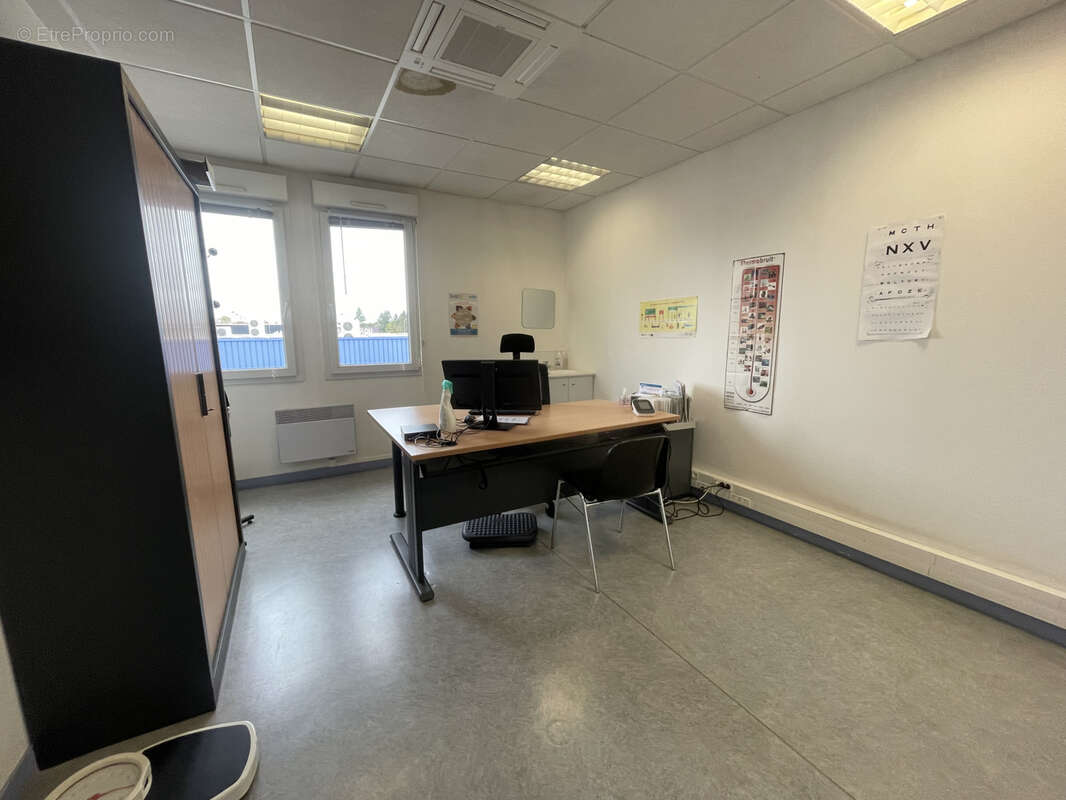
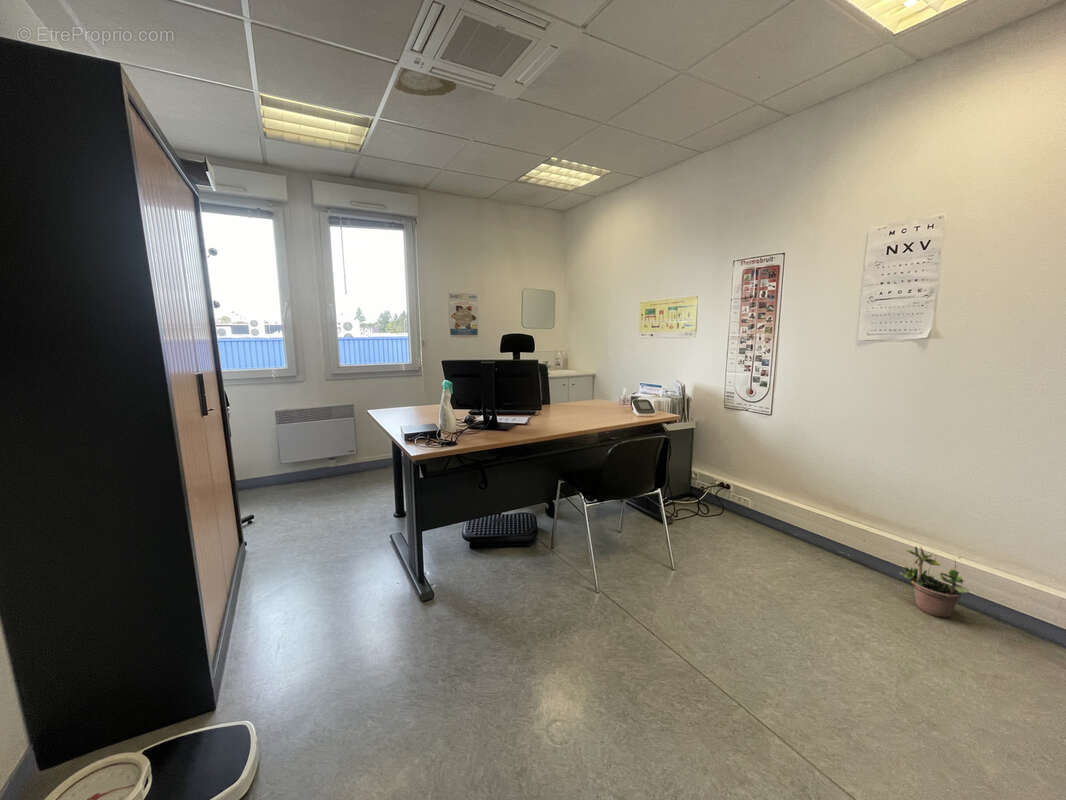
+ potted plant [899,540,970,618]
